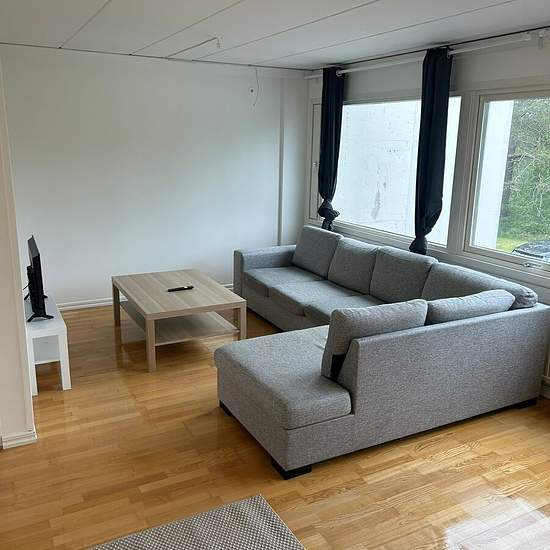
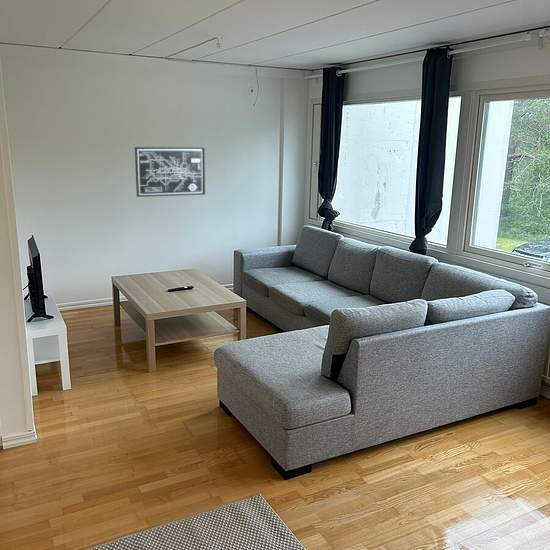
+ wall art [134,146,206,198]
